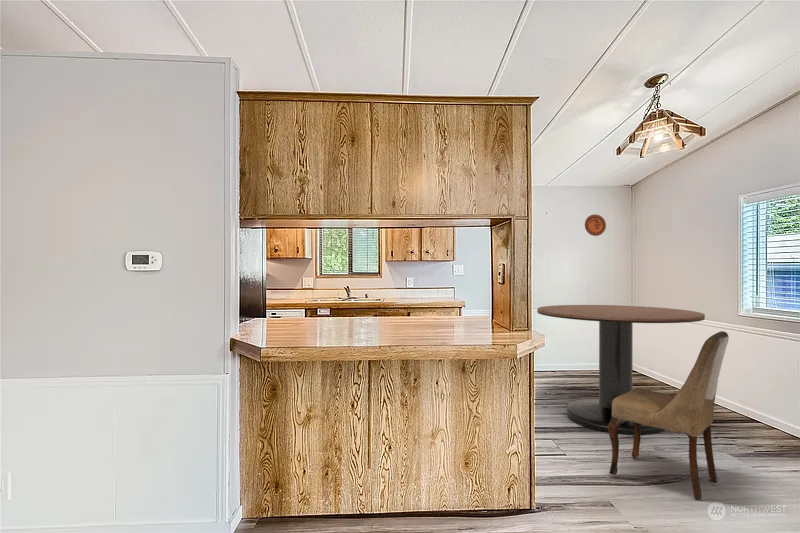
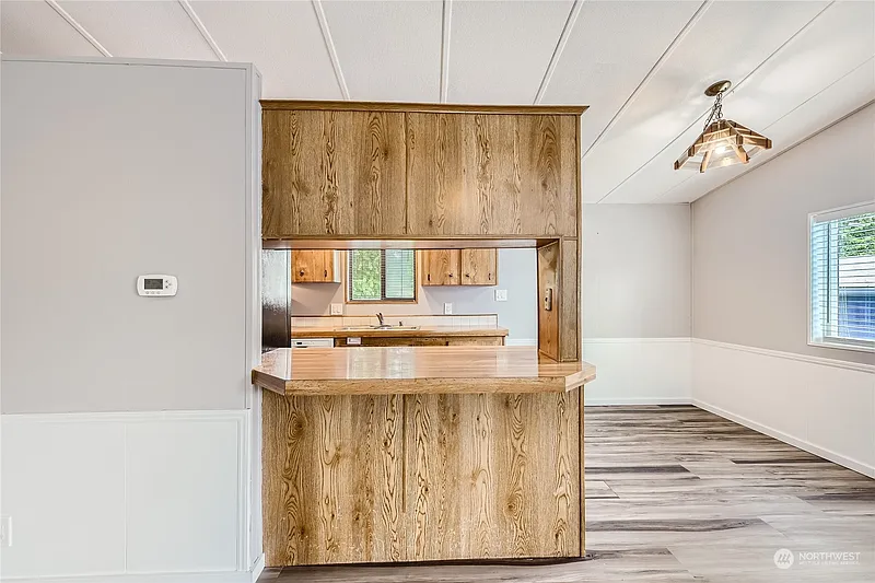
- dining table [536,304,706,436]
- dining chair [608,330,730,500]
- decorative plate [584,214,607,237]
